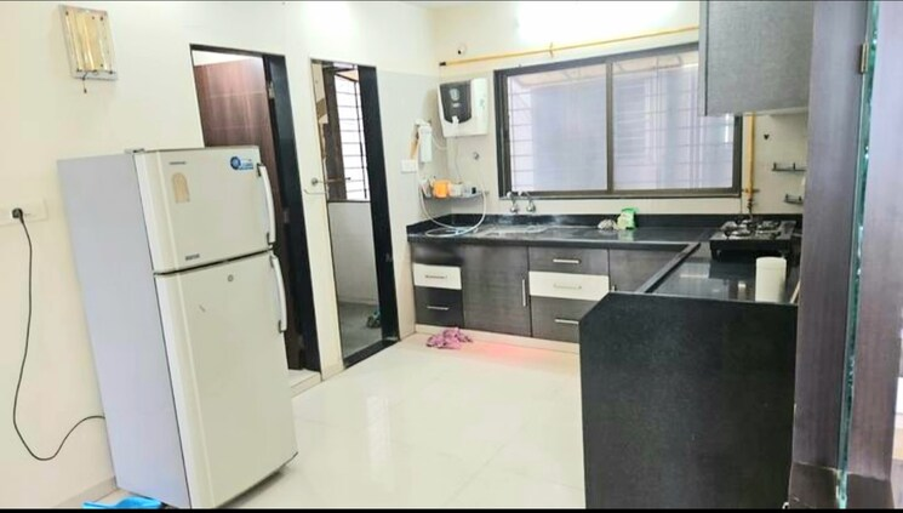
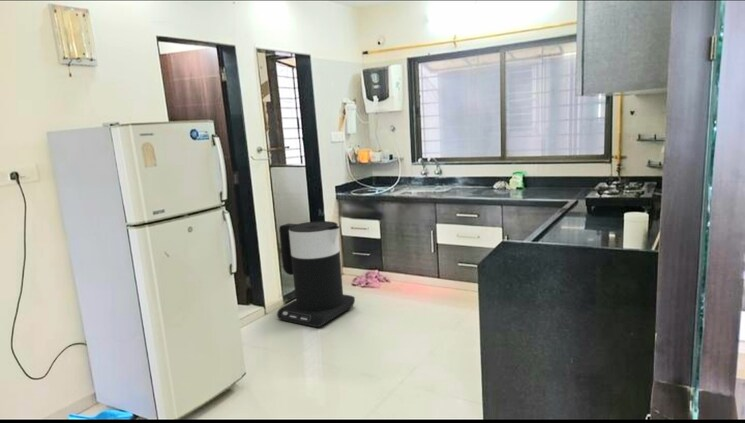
+ trash can [276,220,356,328]
